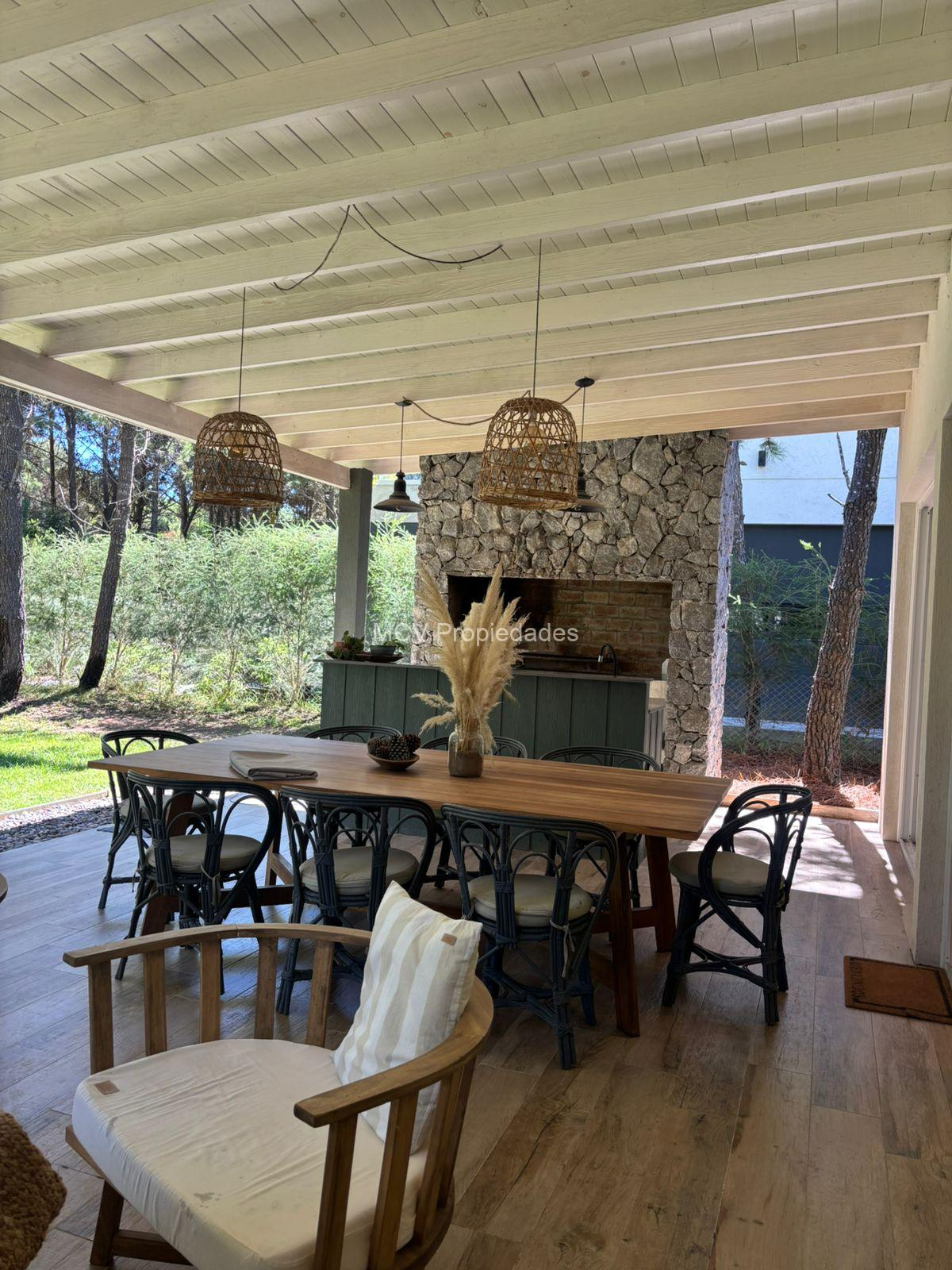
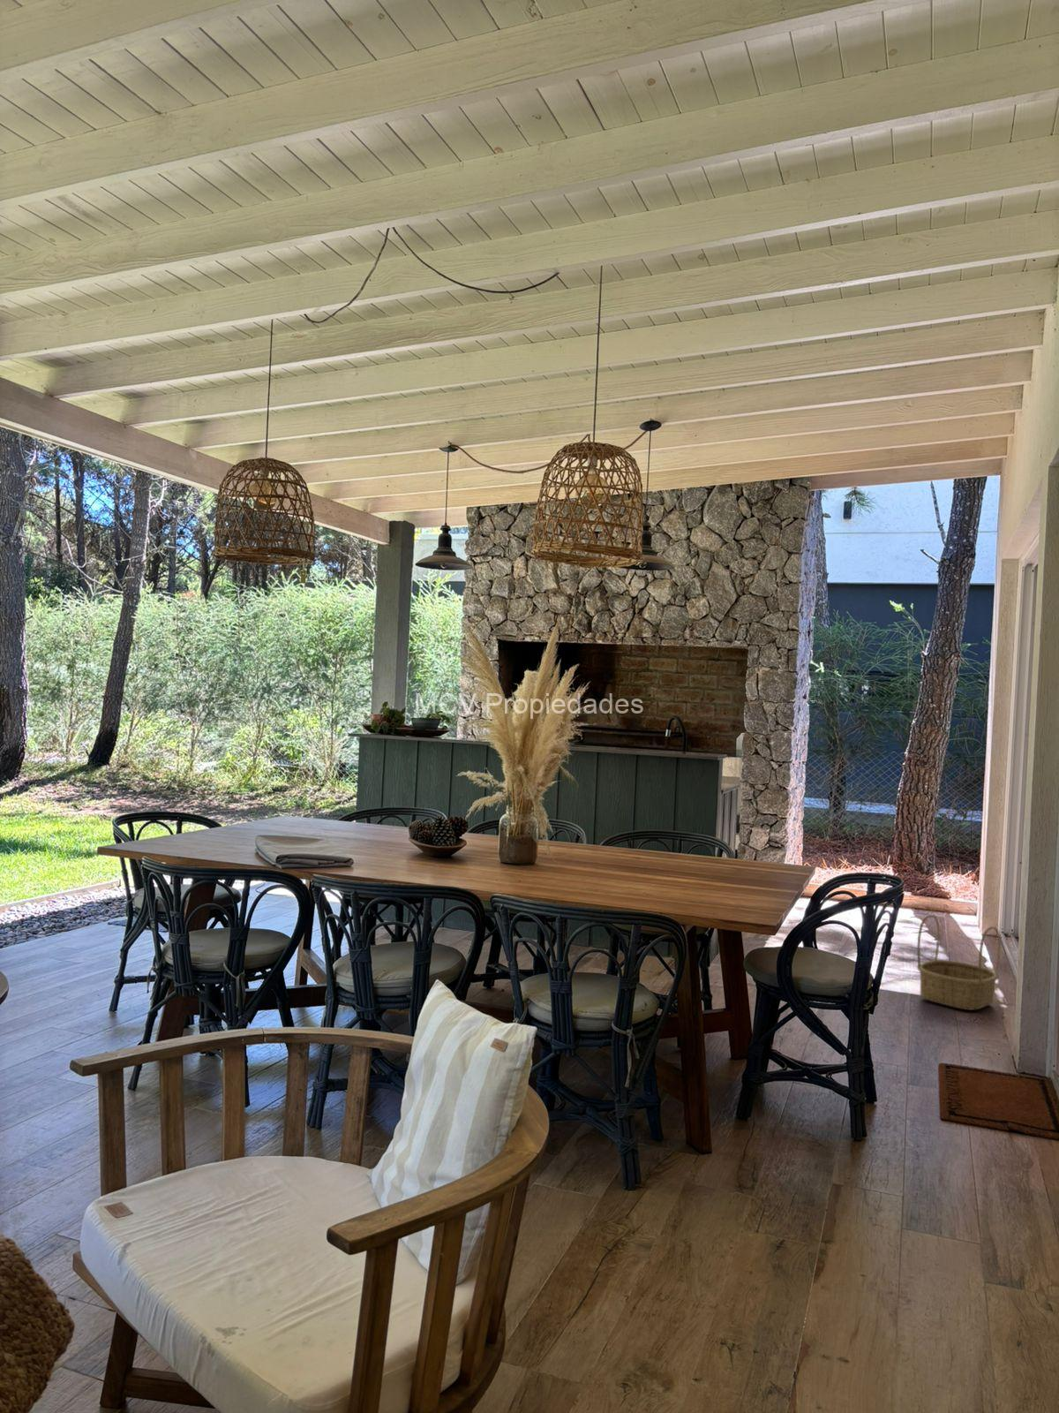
+ basket [916,915,1001,1011]
